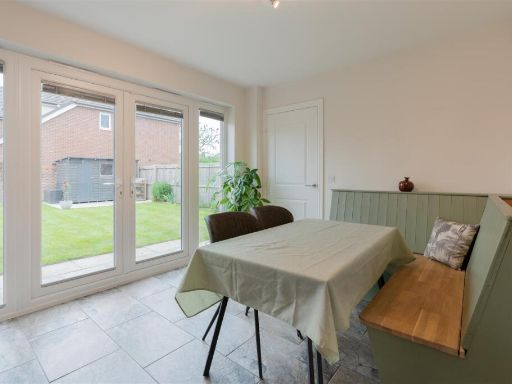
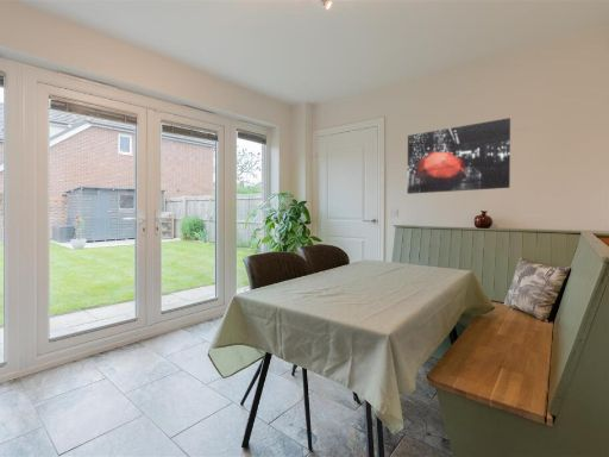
+ wall art [407,117,511,195]
